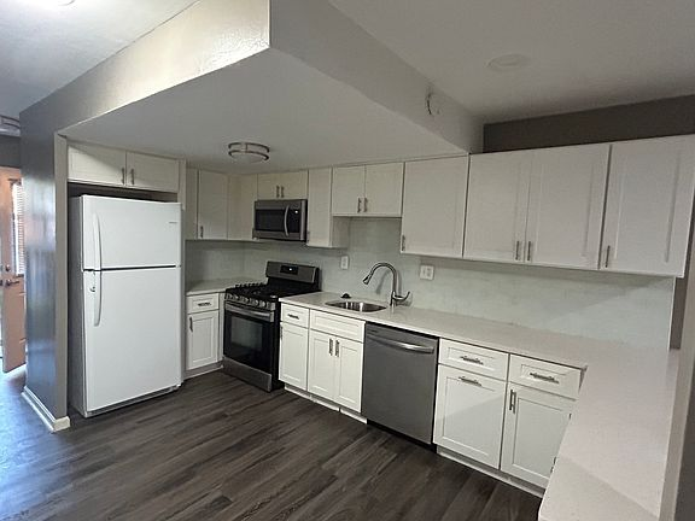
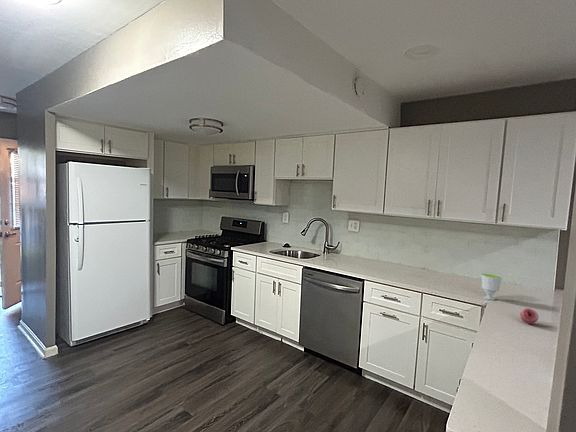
+ cup [480,273,503,301]
+ fruit [519,307,539,325]
